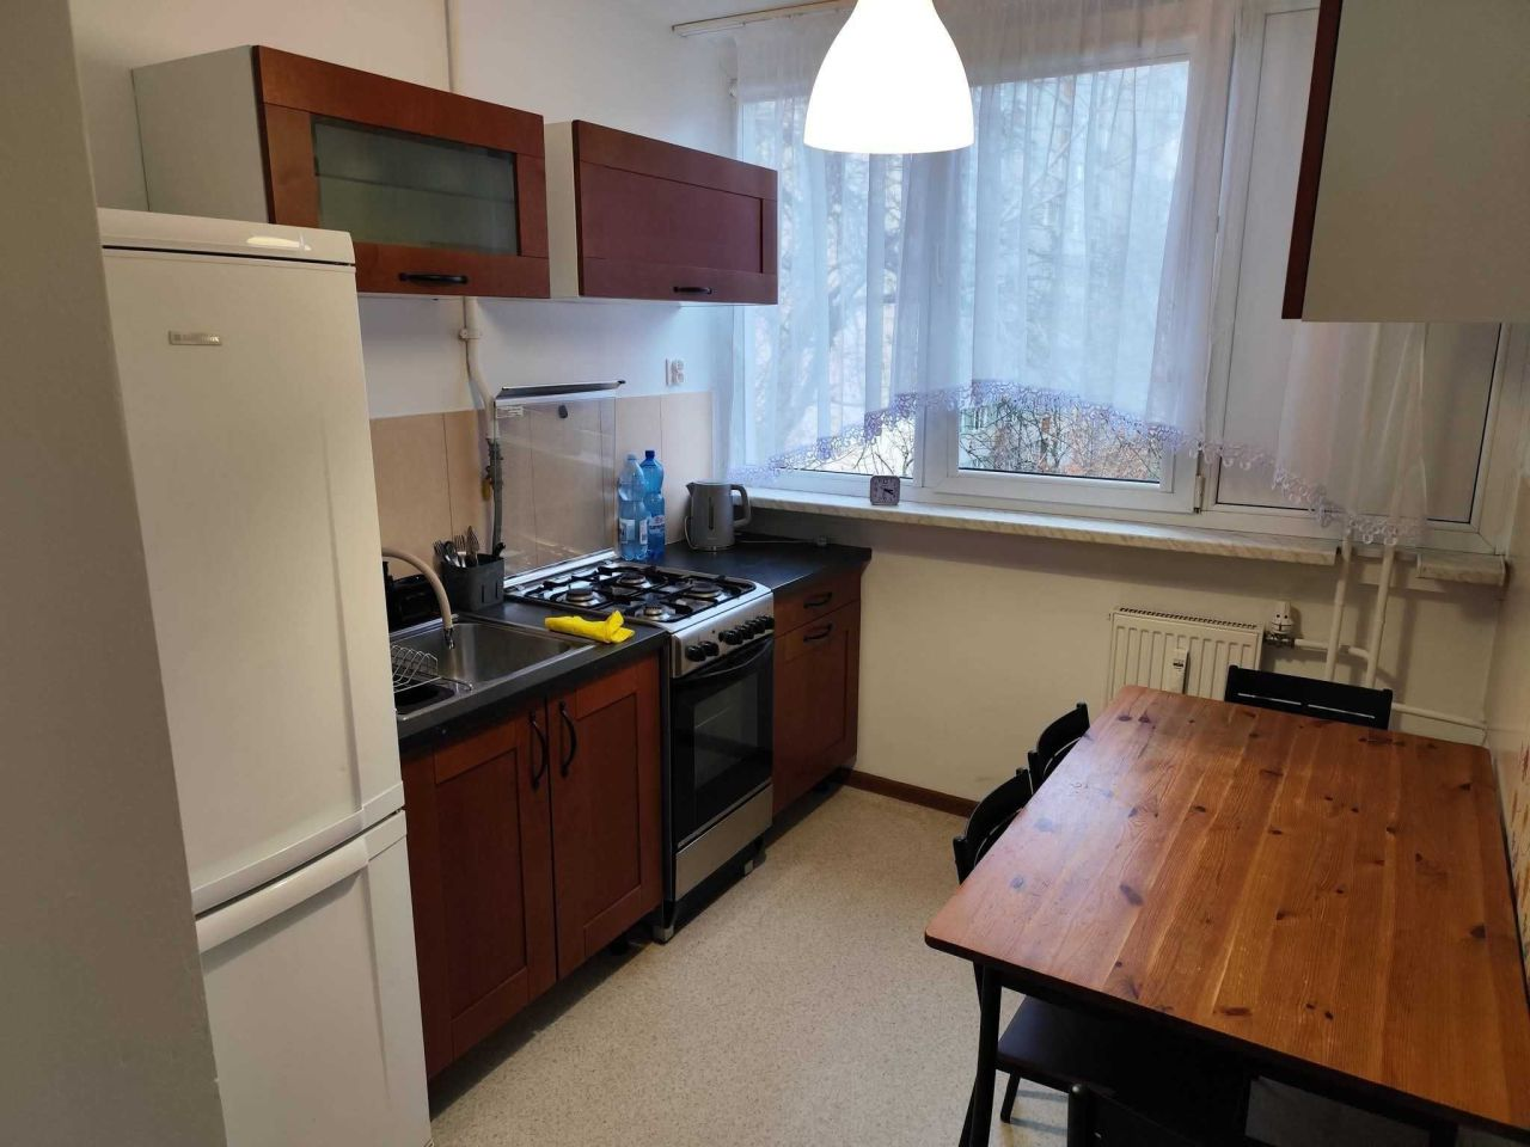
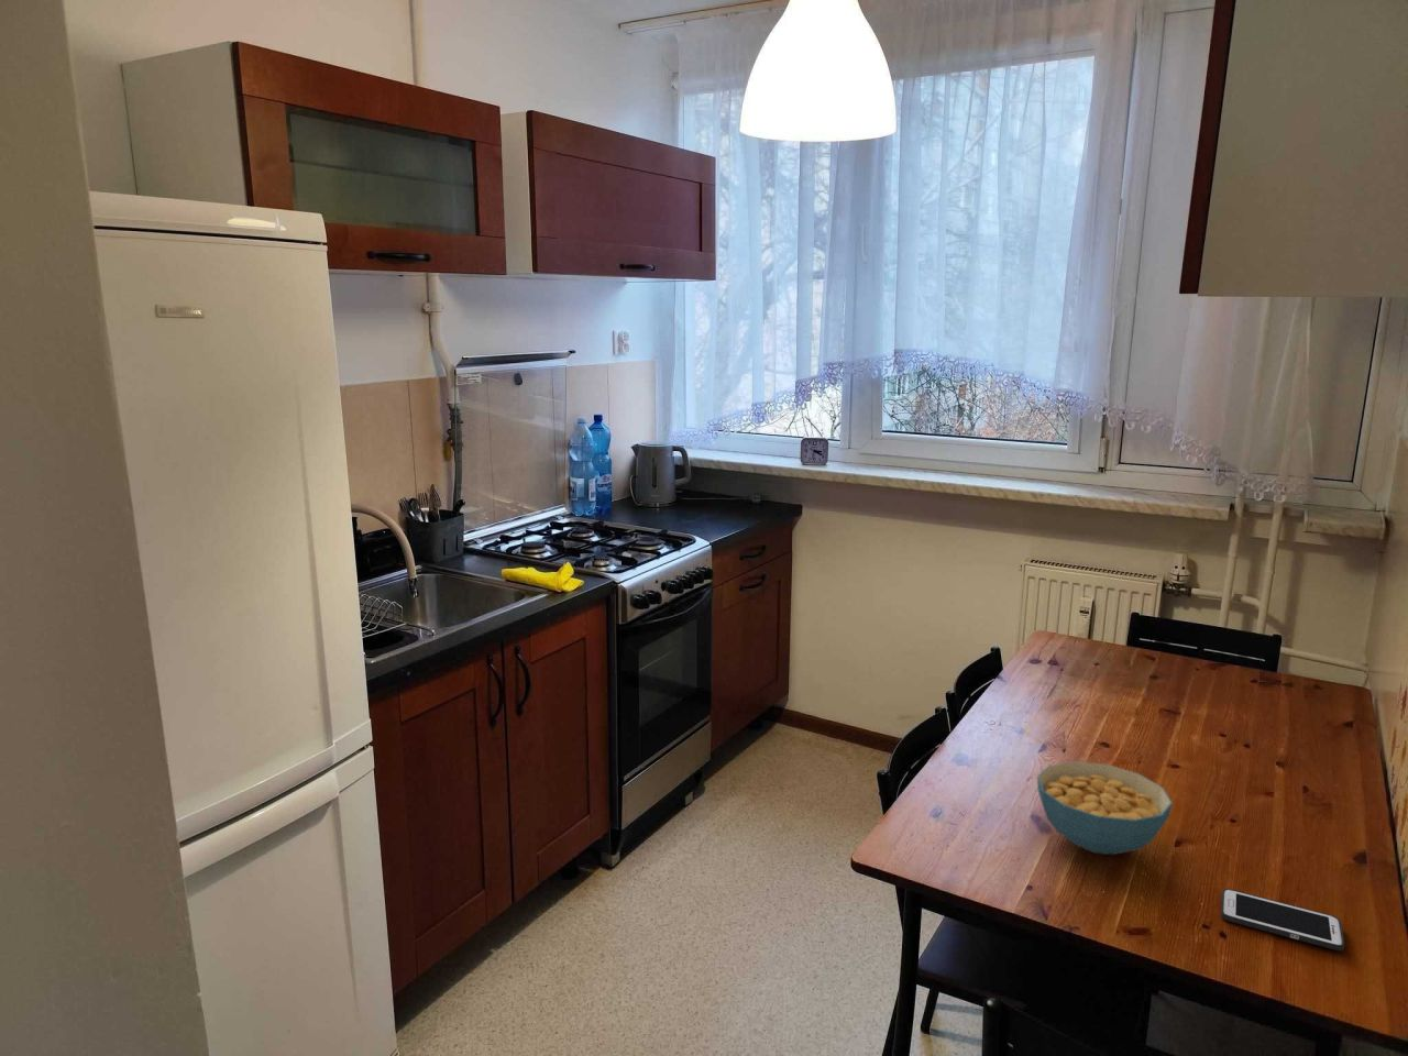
+ cell phone [1220,887,1345,952]
+ cereal bowl [1037,760,1174,856]
